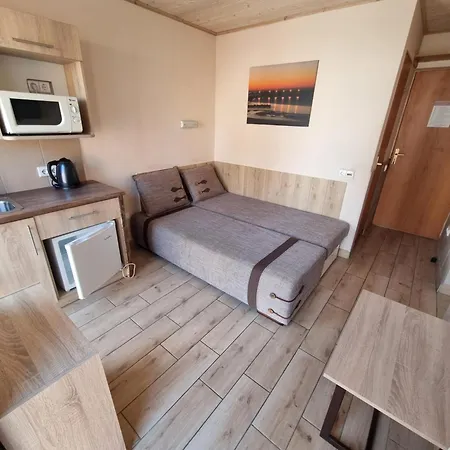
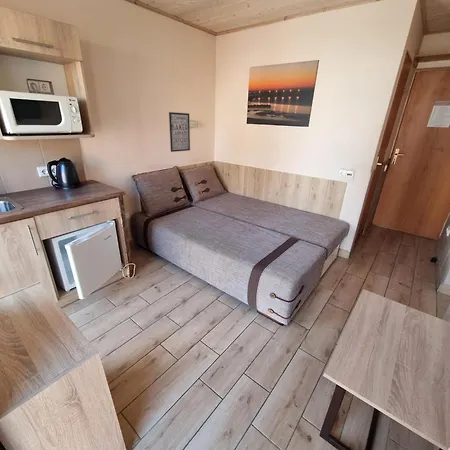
+ wall art [168,111,191,153]
